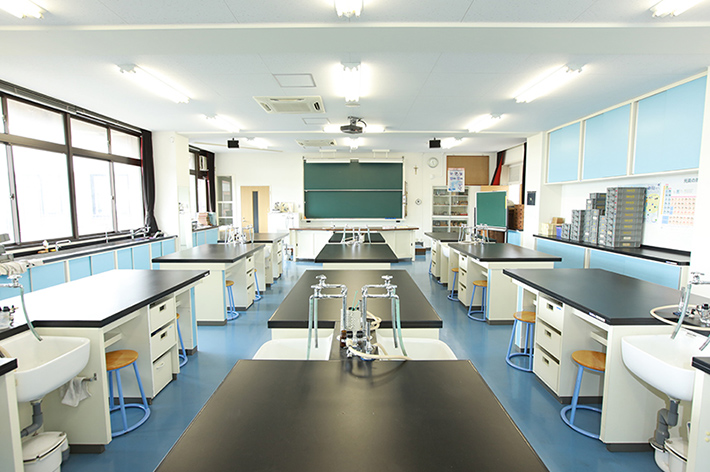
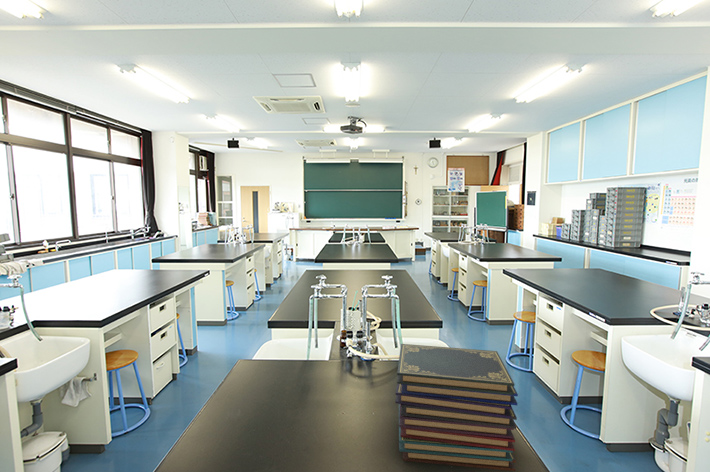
+ book stack [394,343,519,472]
